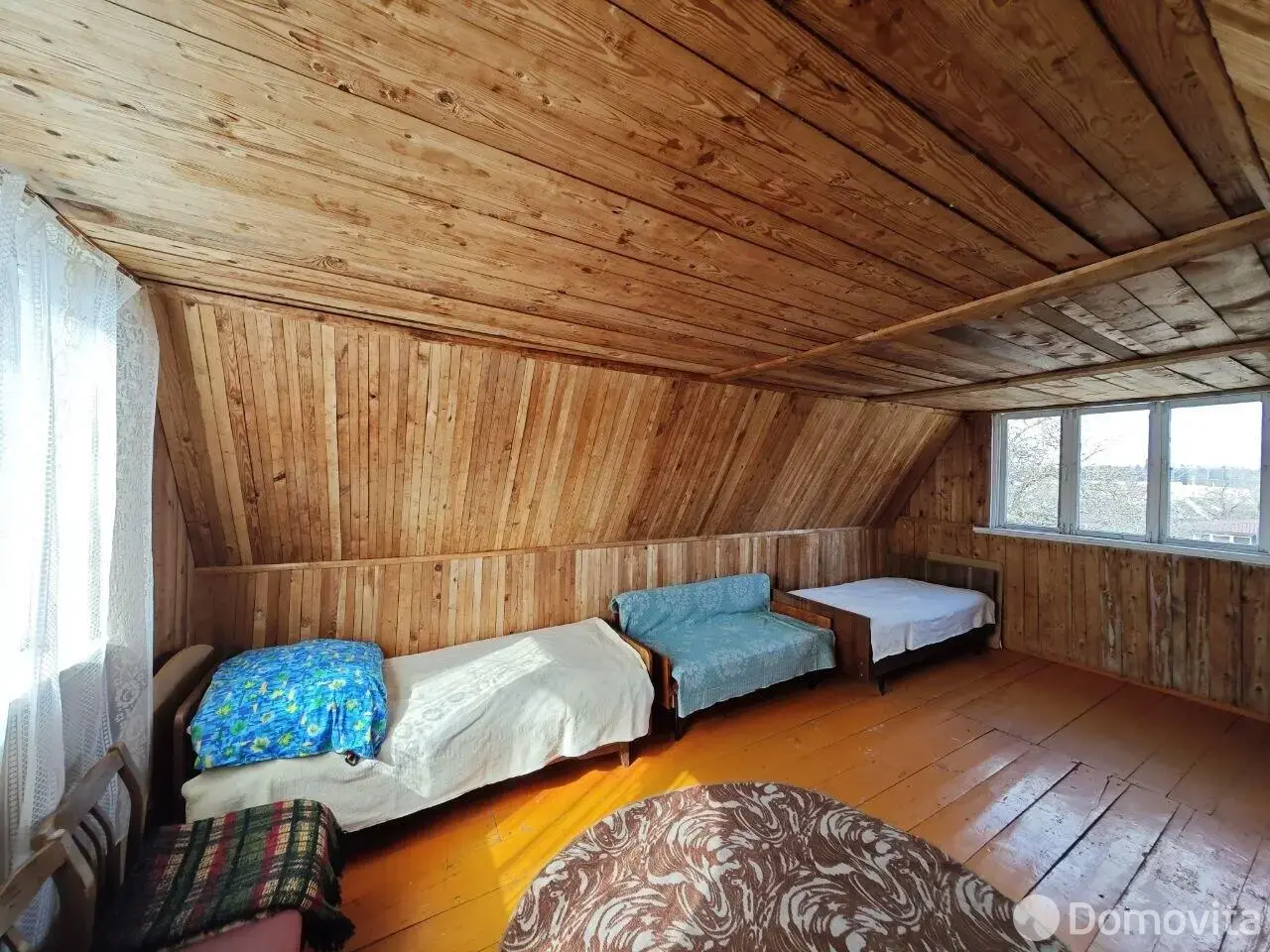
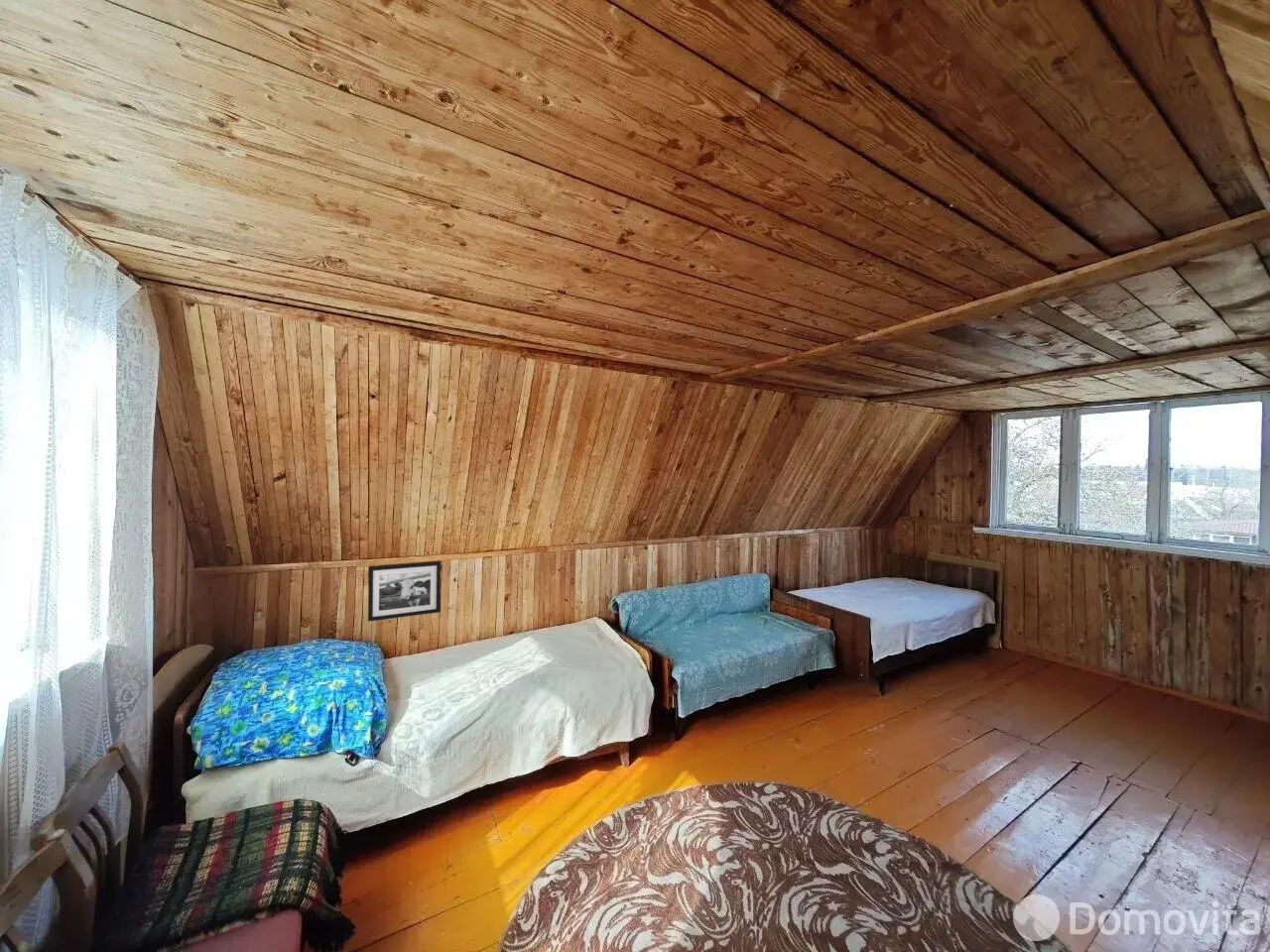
+ picture frame [367,560,442,623]
